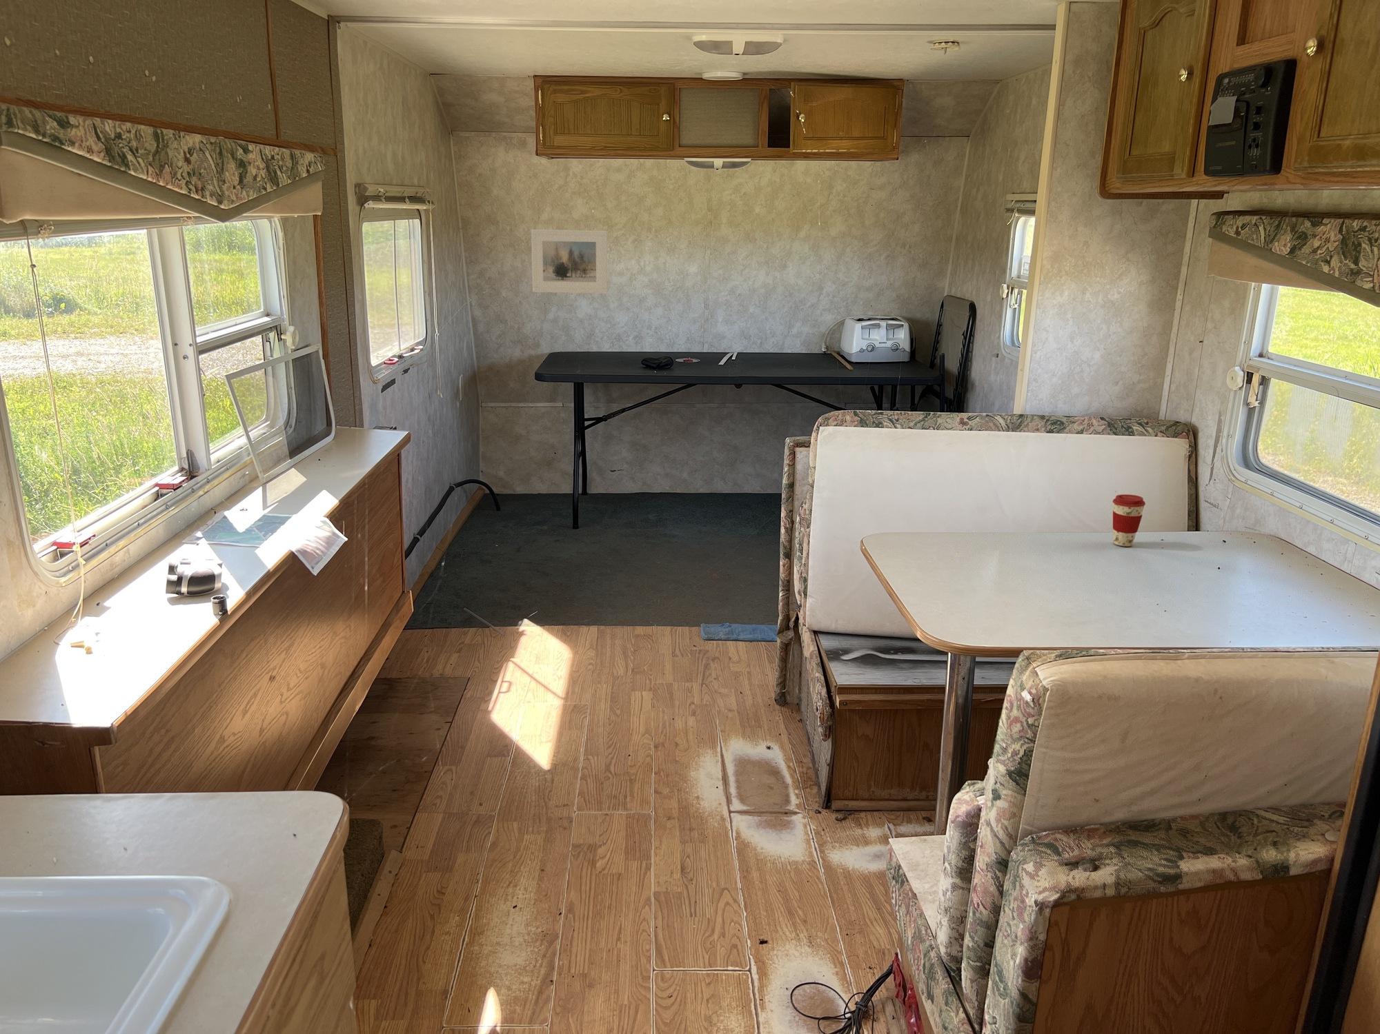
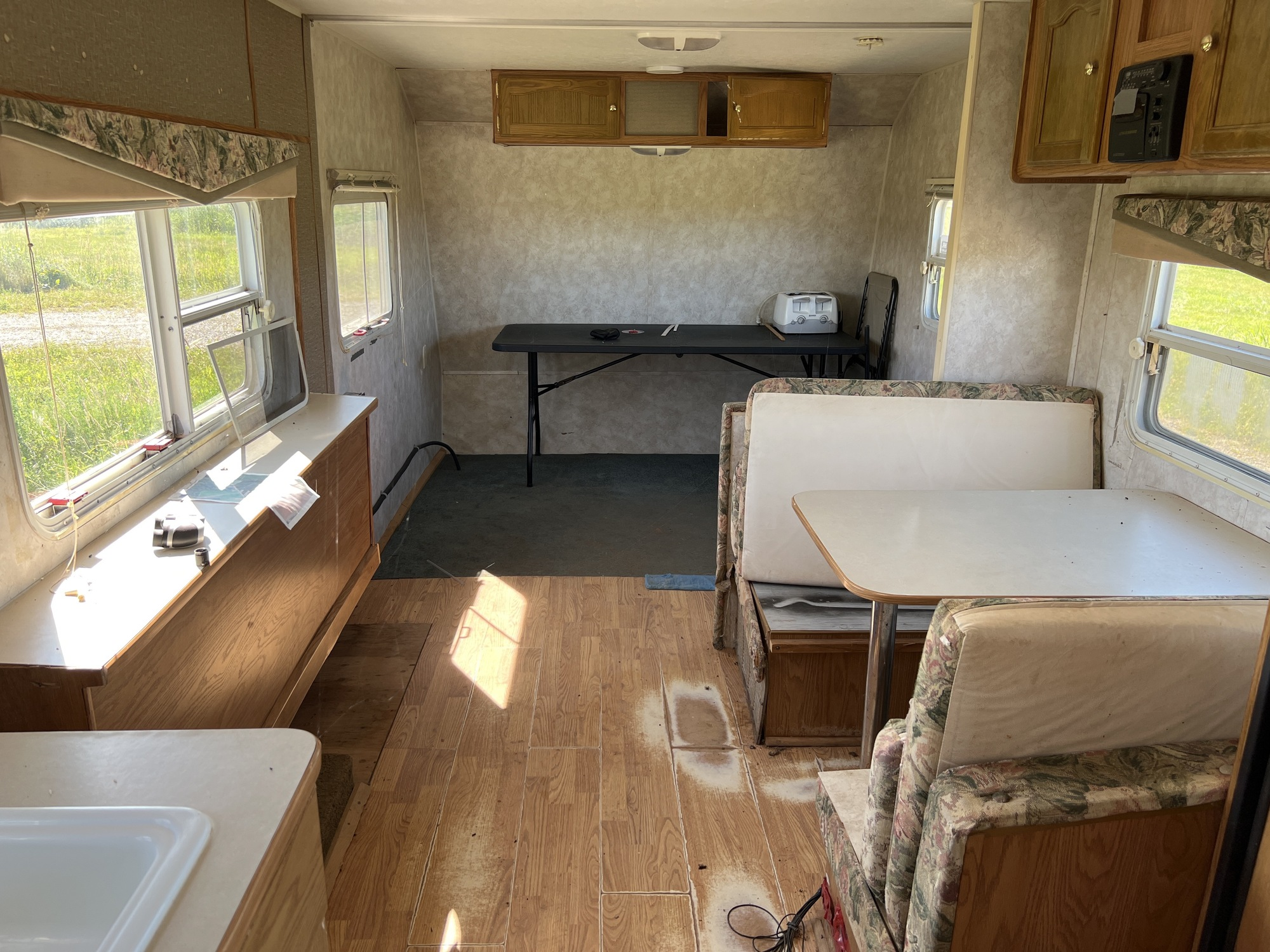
- coffee cup [1113,493,1146,547]
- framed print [530,229,607,294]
